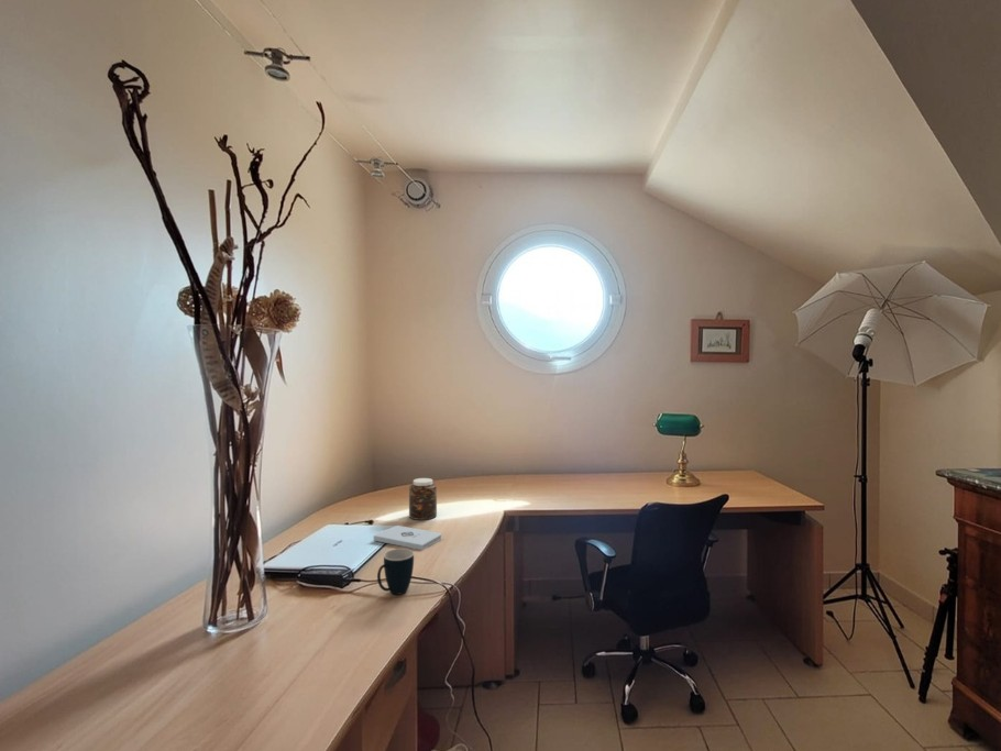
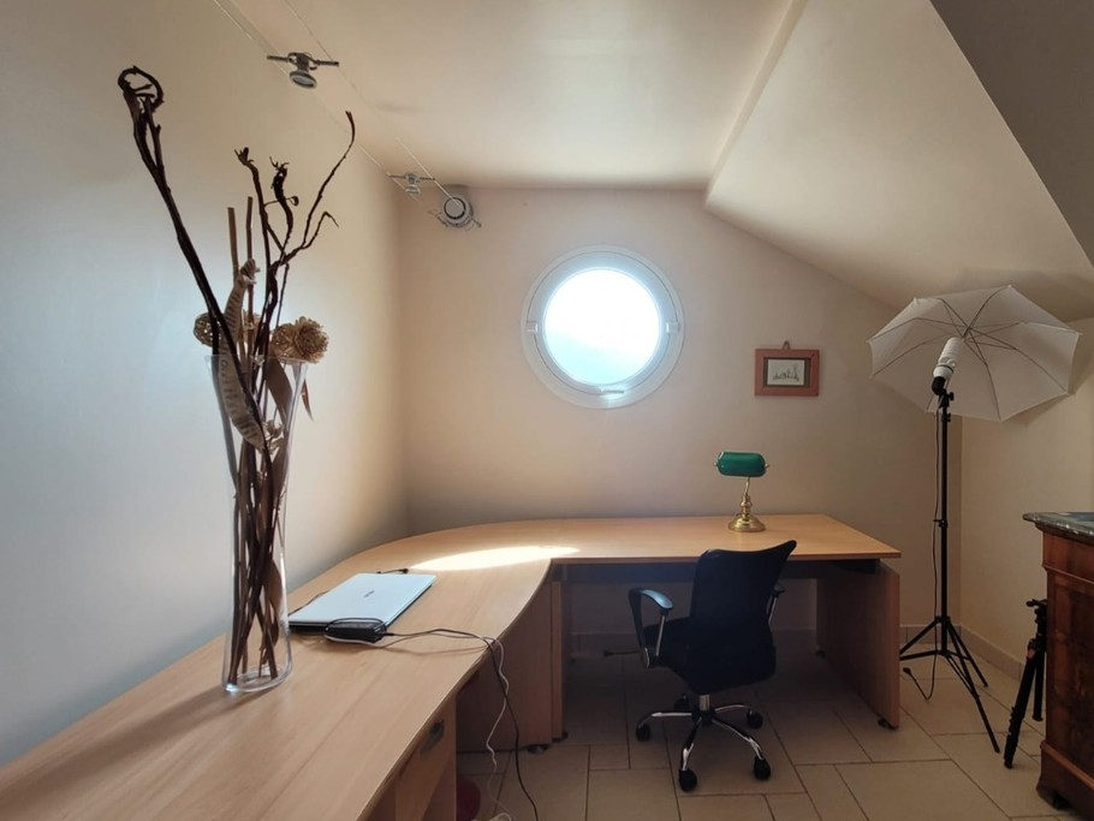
- notepad [373,524,443,551]
- jar [408,477,438,521]
- mug [376,548,415,596]
